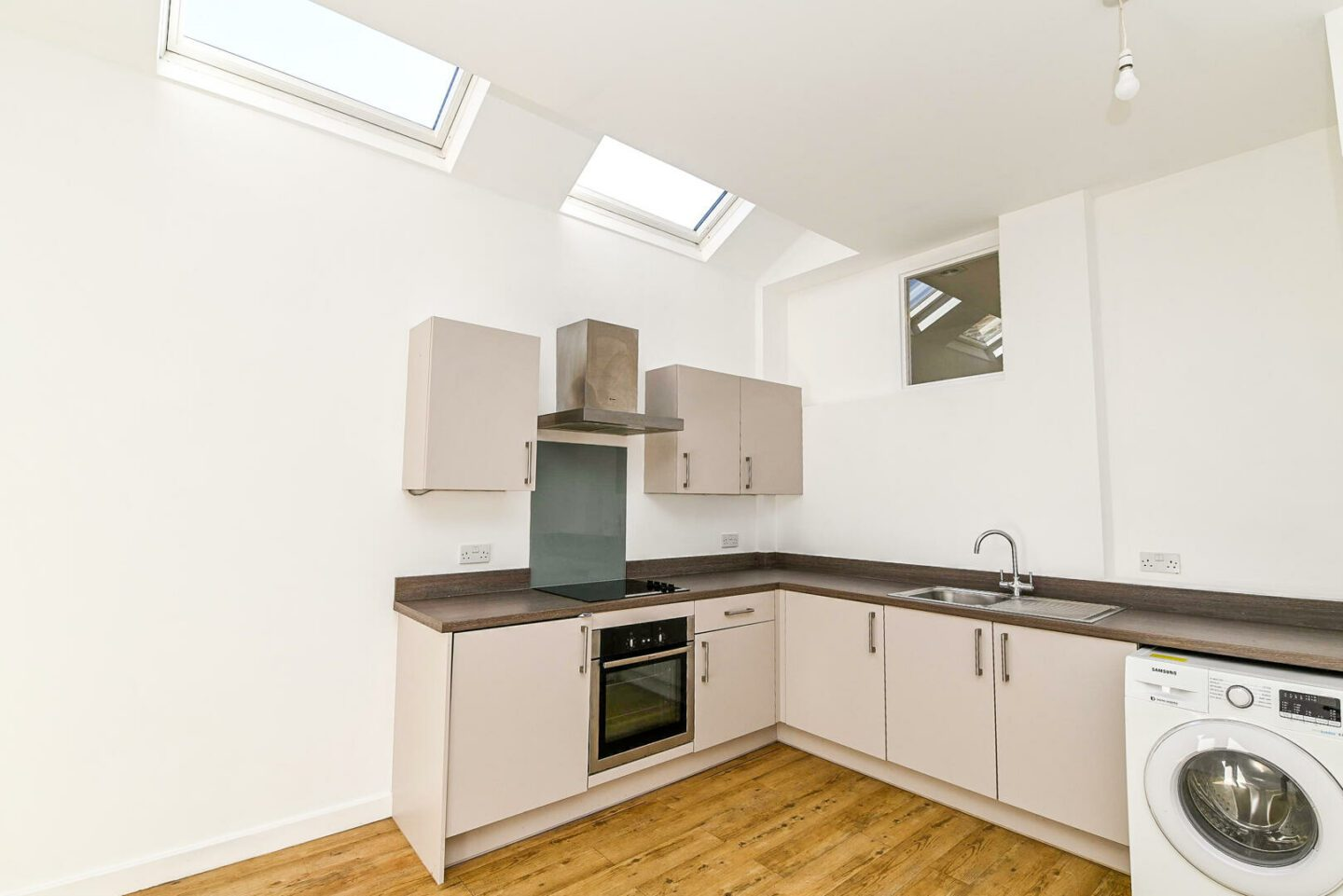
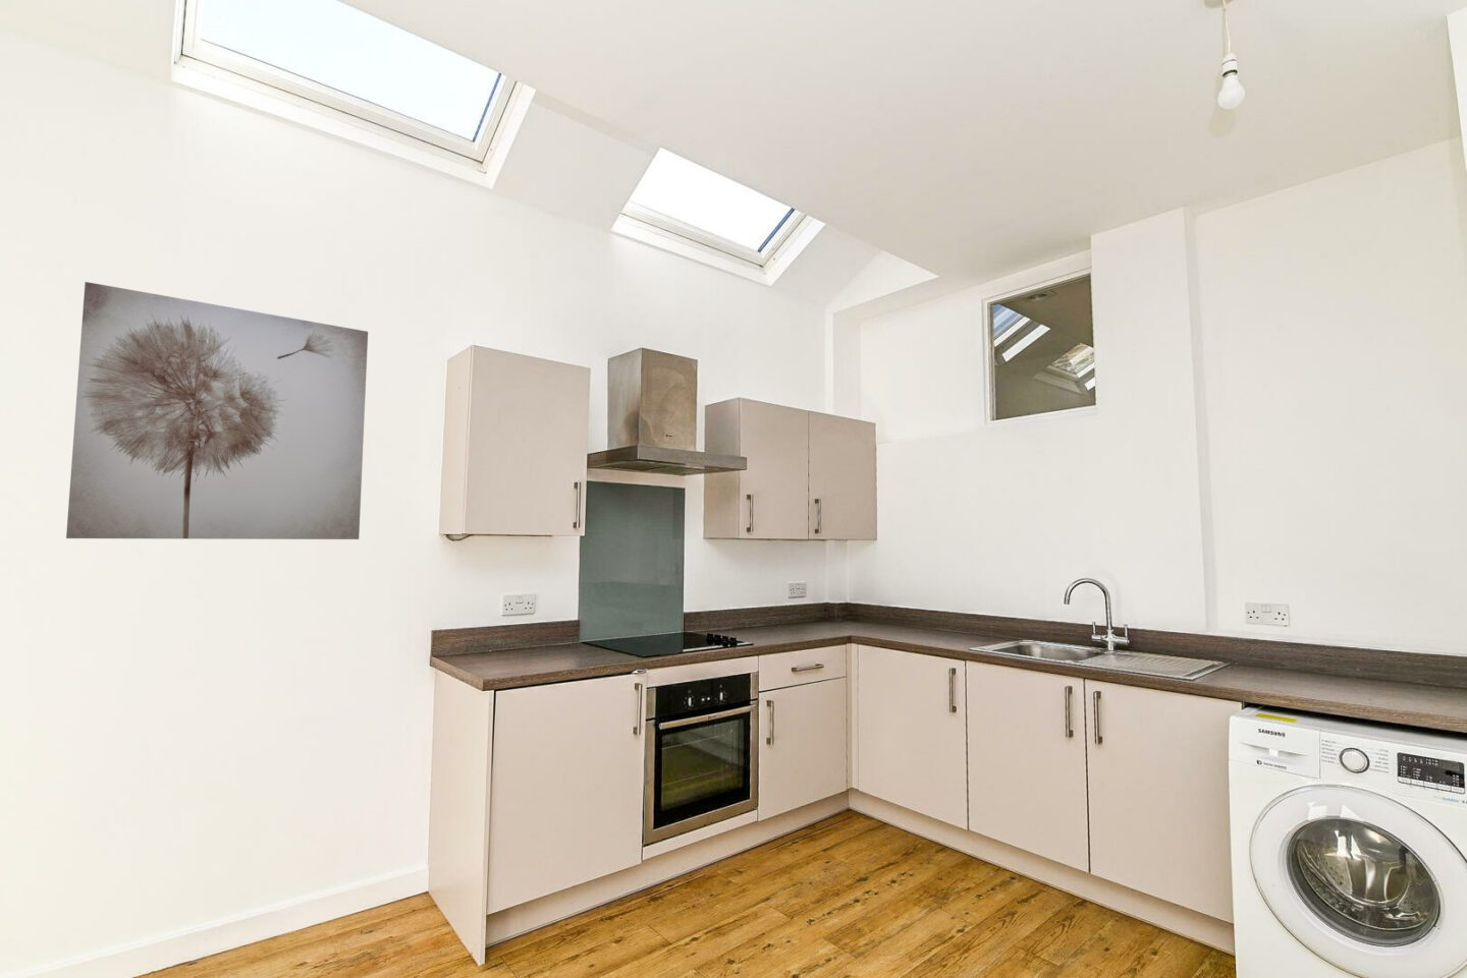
+ wall art [66,281,369,540]
